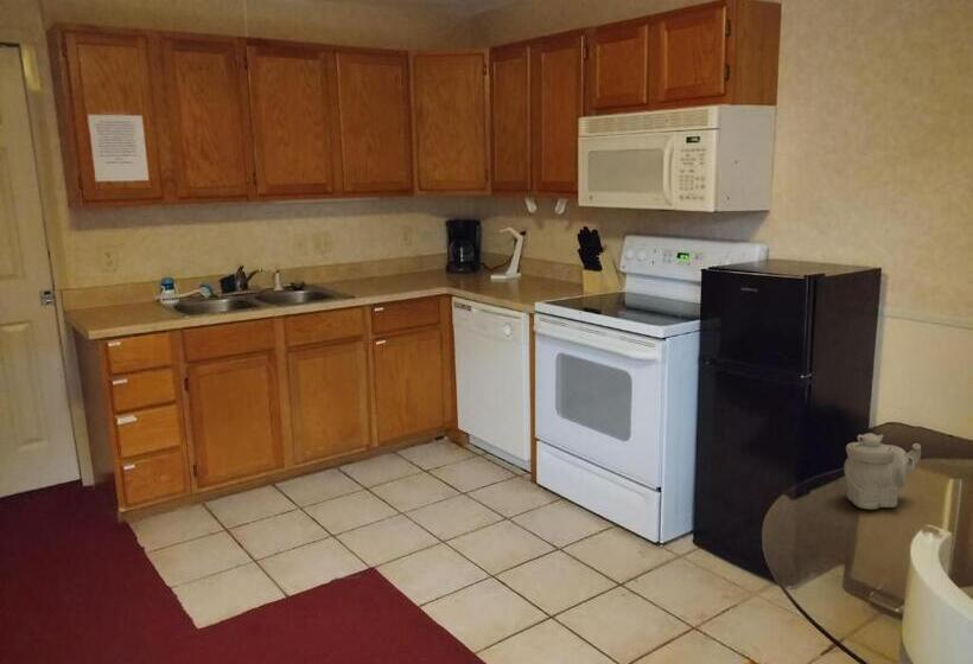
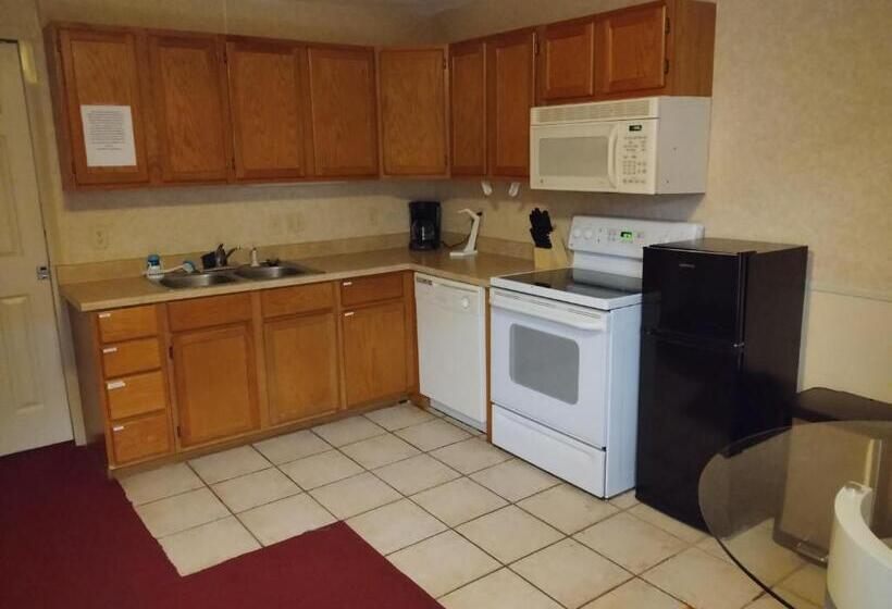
- teapot [842,432,922,510]
